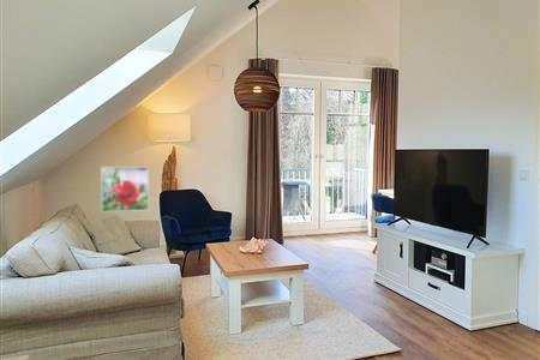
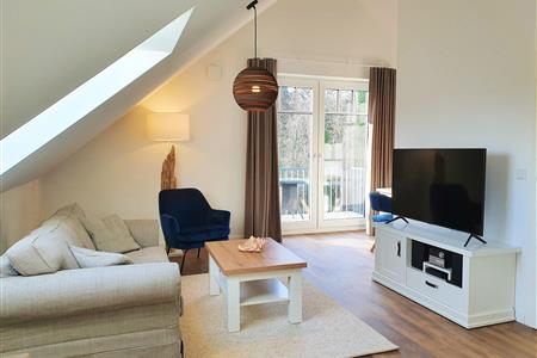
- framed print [101,166,150,212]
